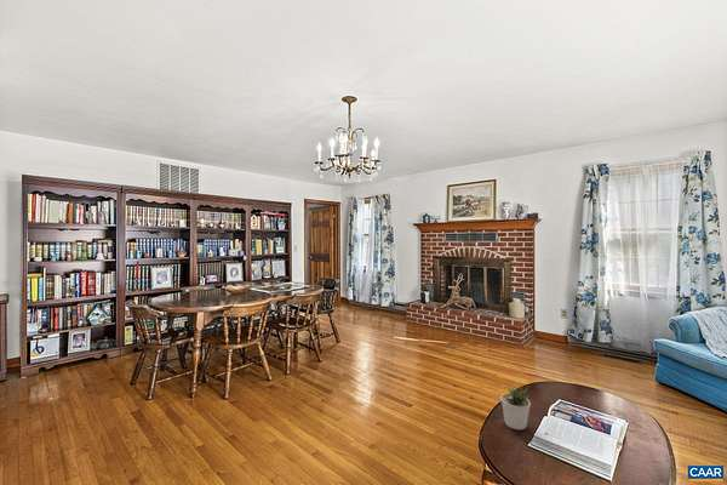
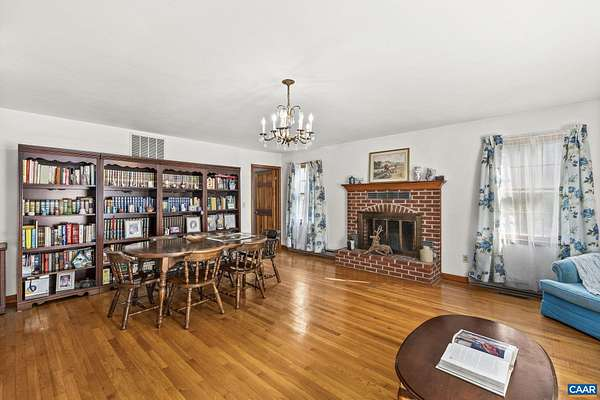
- potted plant [499,383,532,430]
